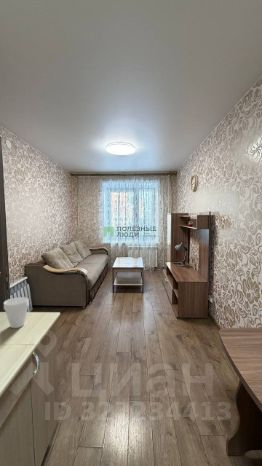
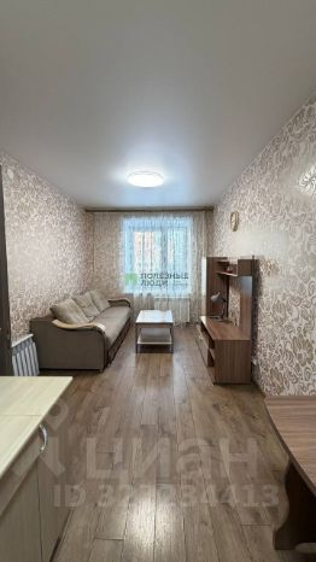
- cup [3,296,30,329]
